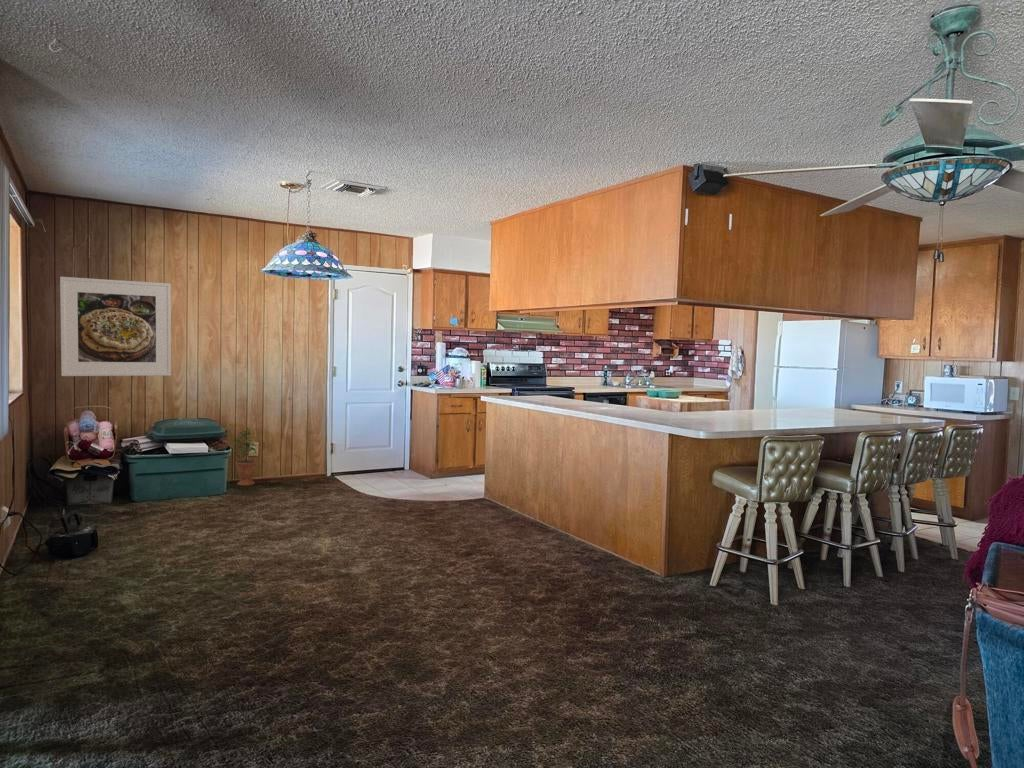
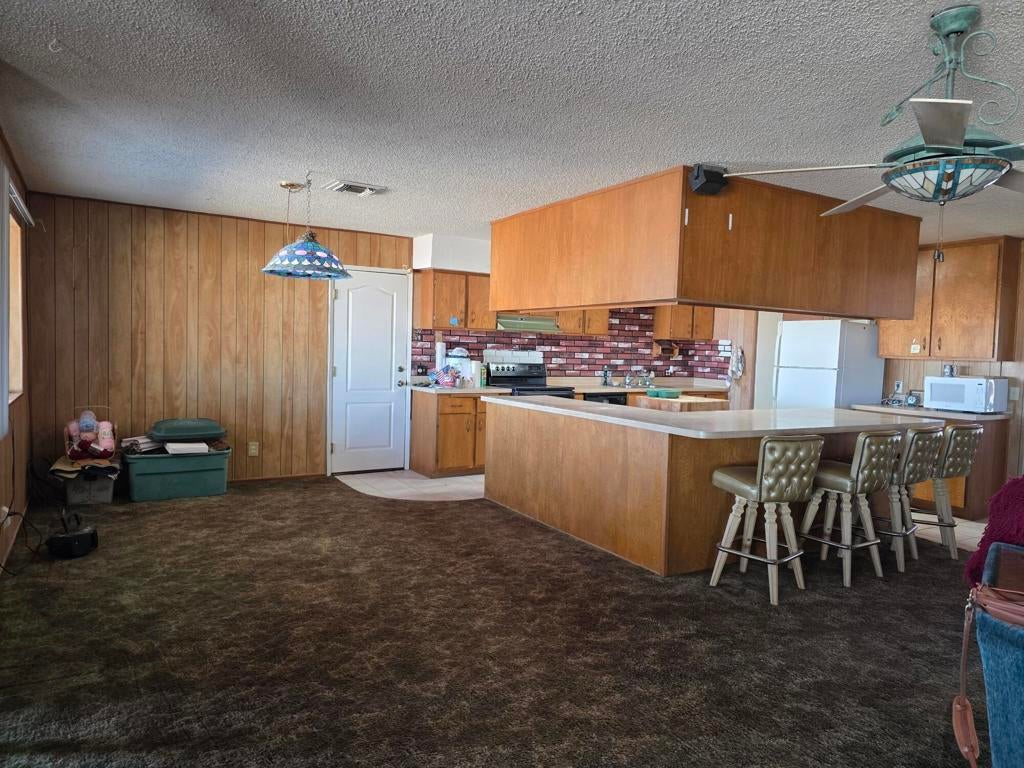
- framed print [59,276,172,377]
- potted plant [233,427,258,487]
